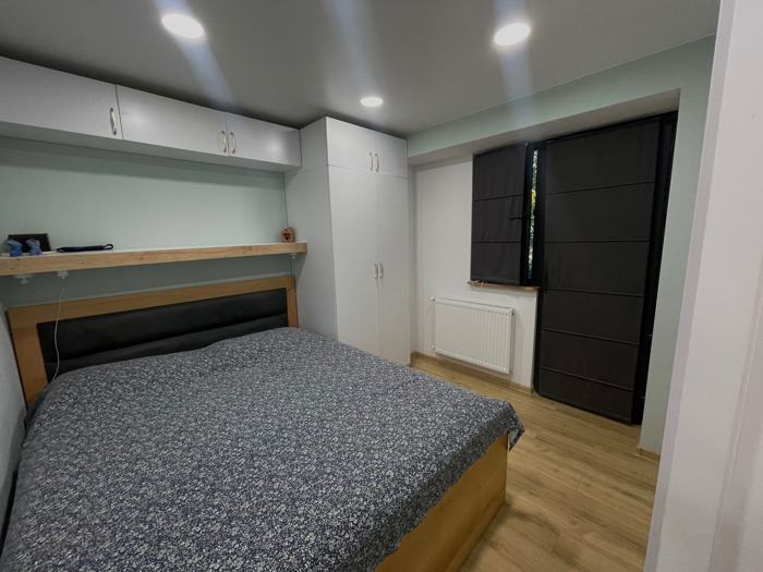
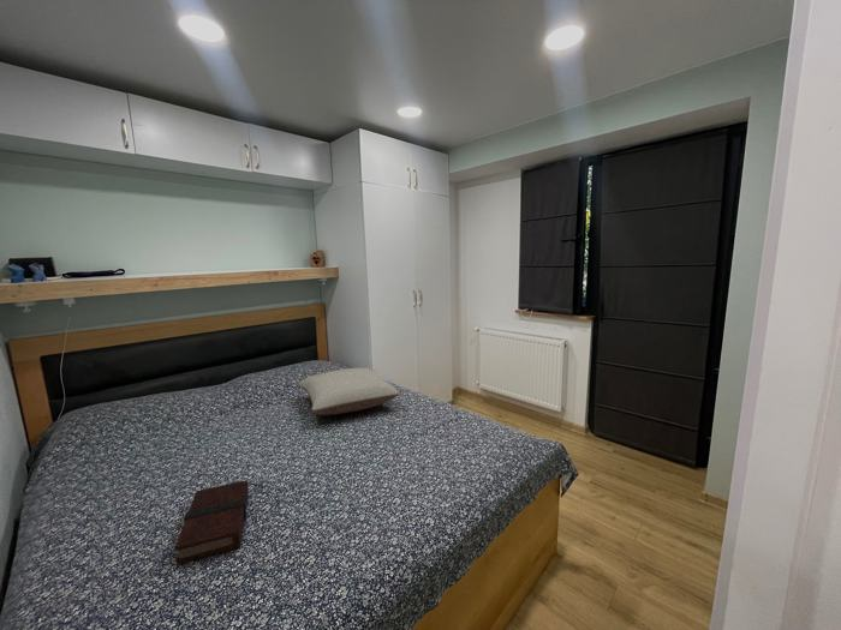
+ book [173,479,250,565]
+ pillow [298,366,401,416]
